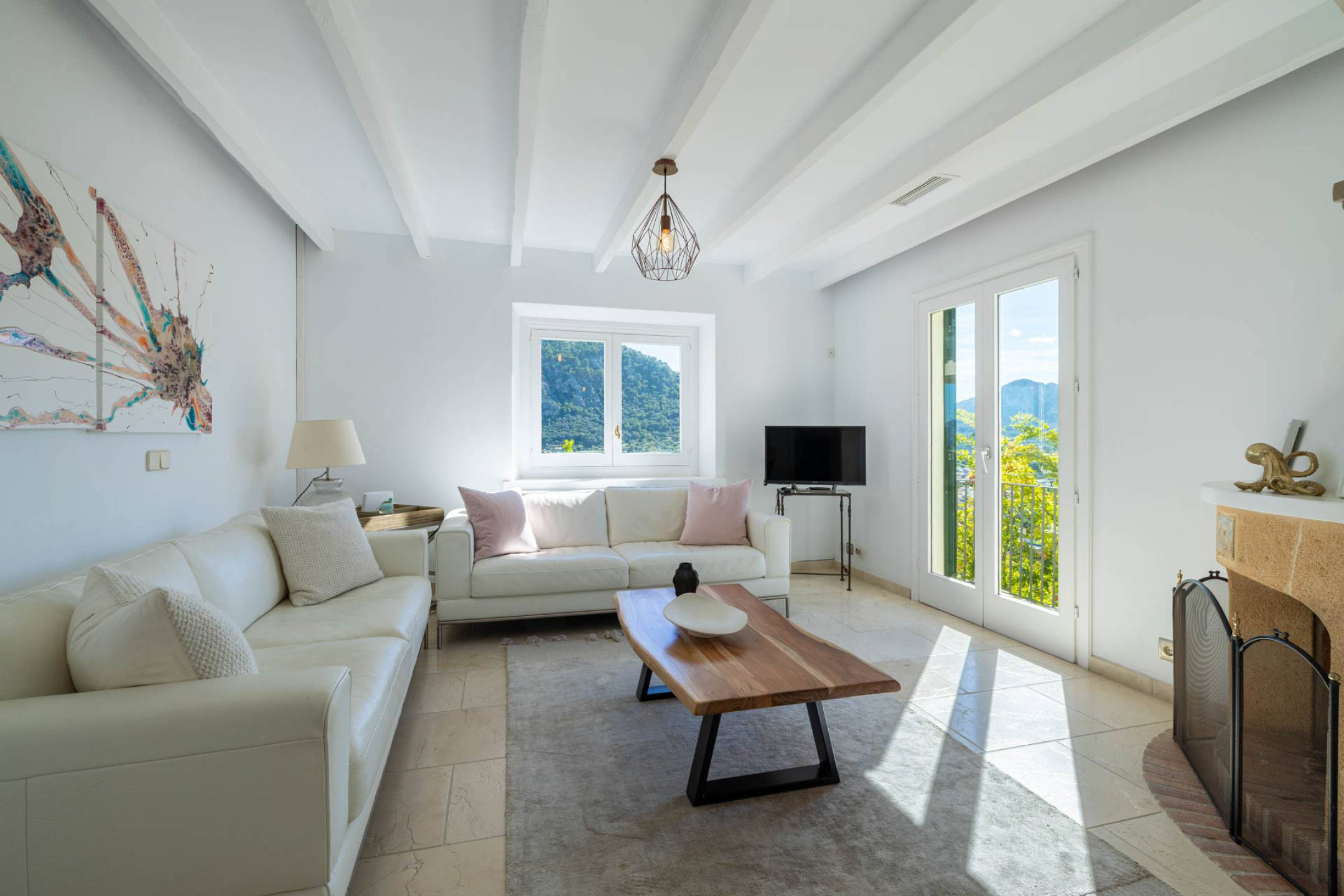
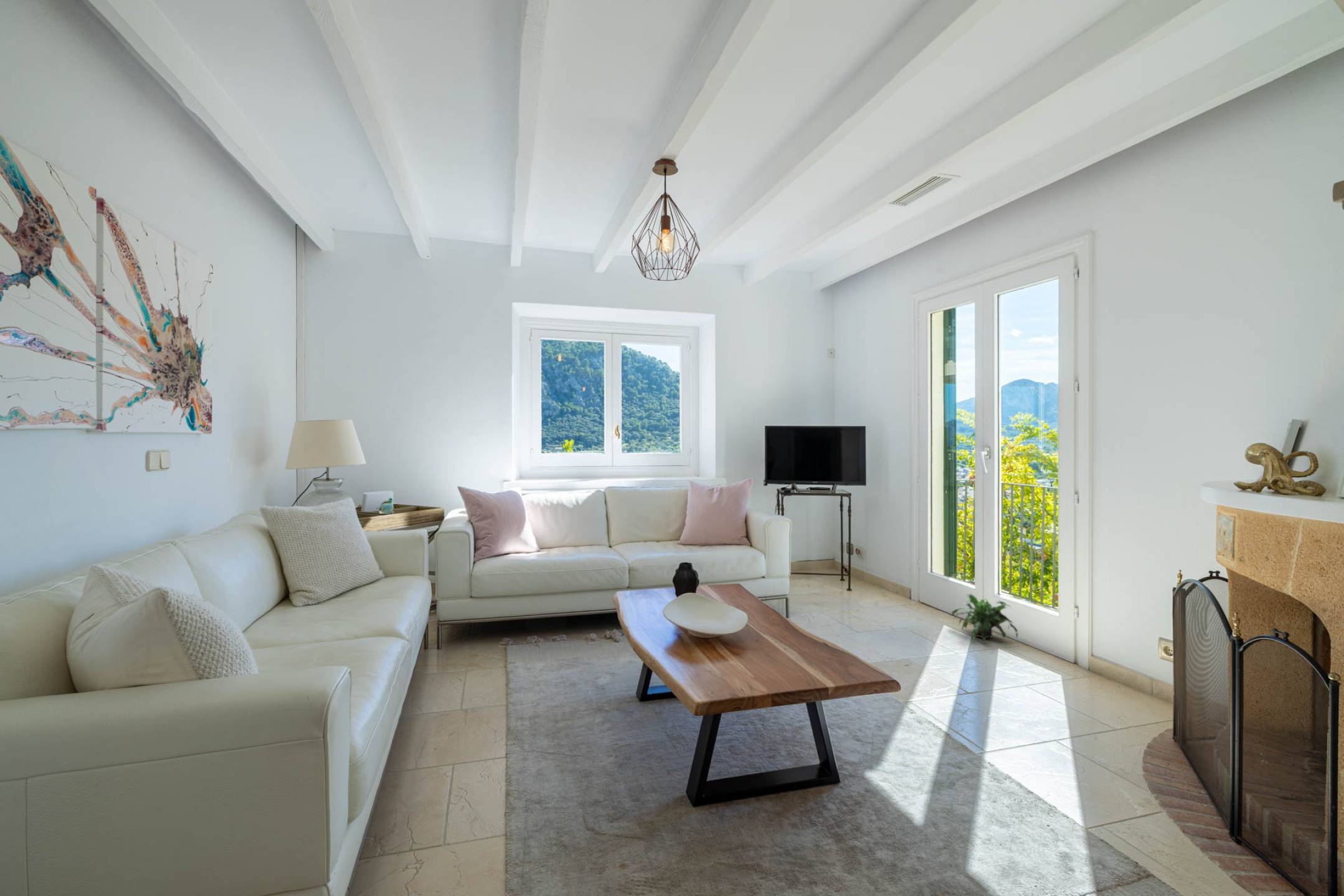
+ potted plant [951,593,1019,641]
